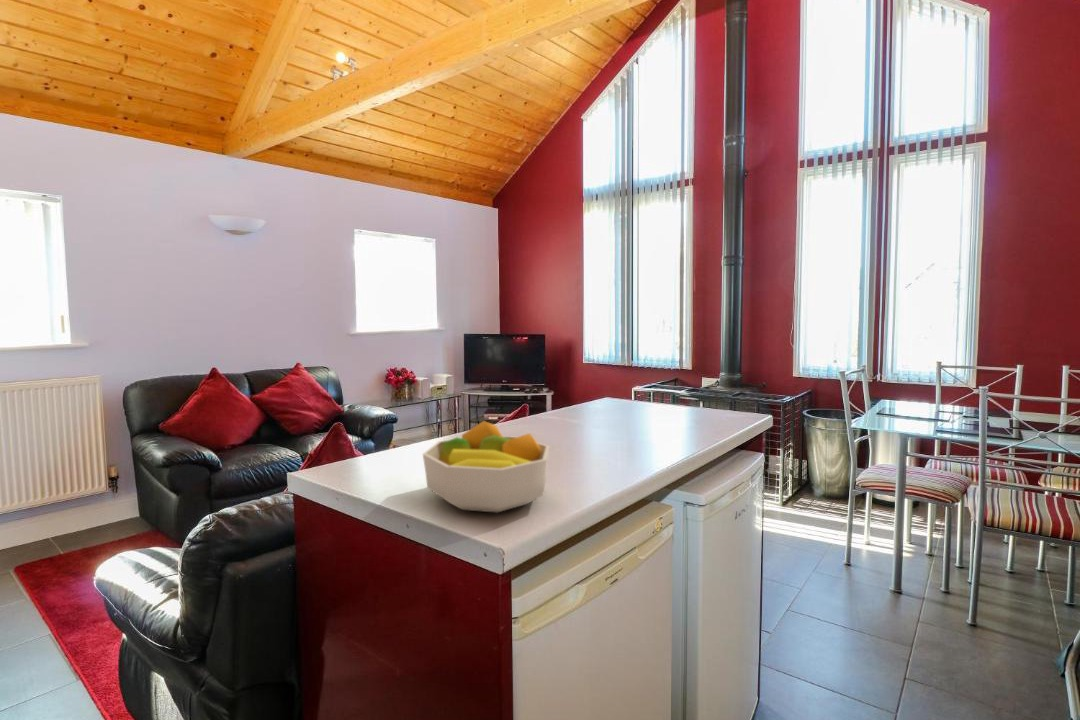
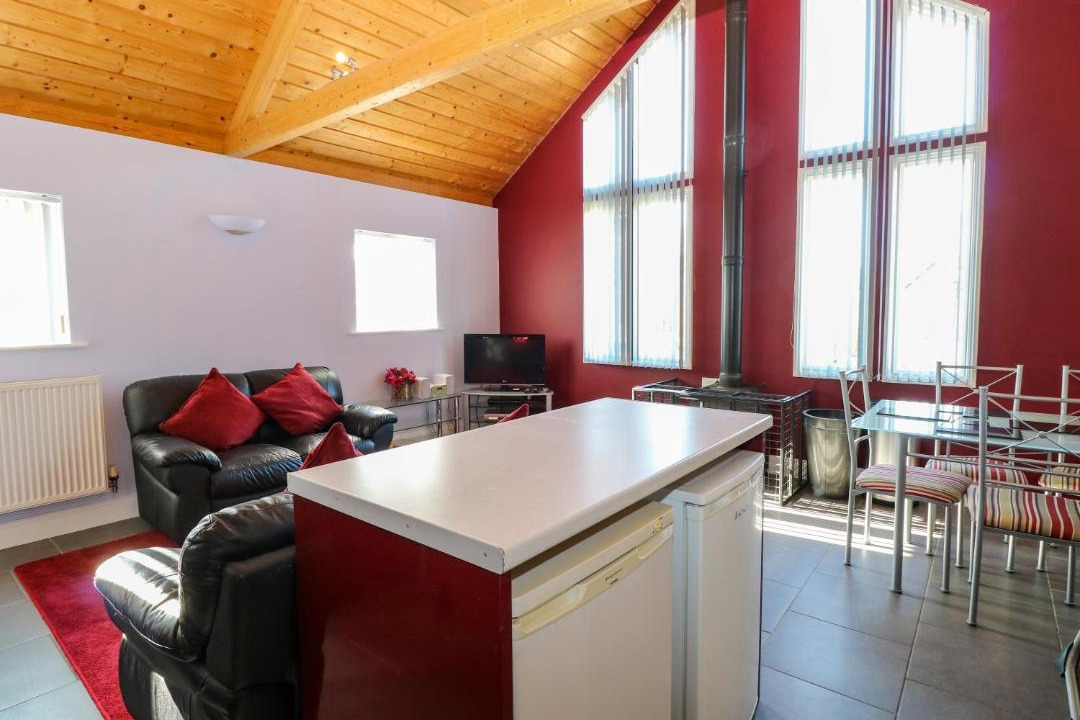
- fruit bowl [422,420,550,514]
